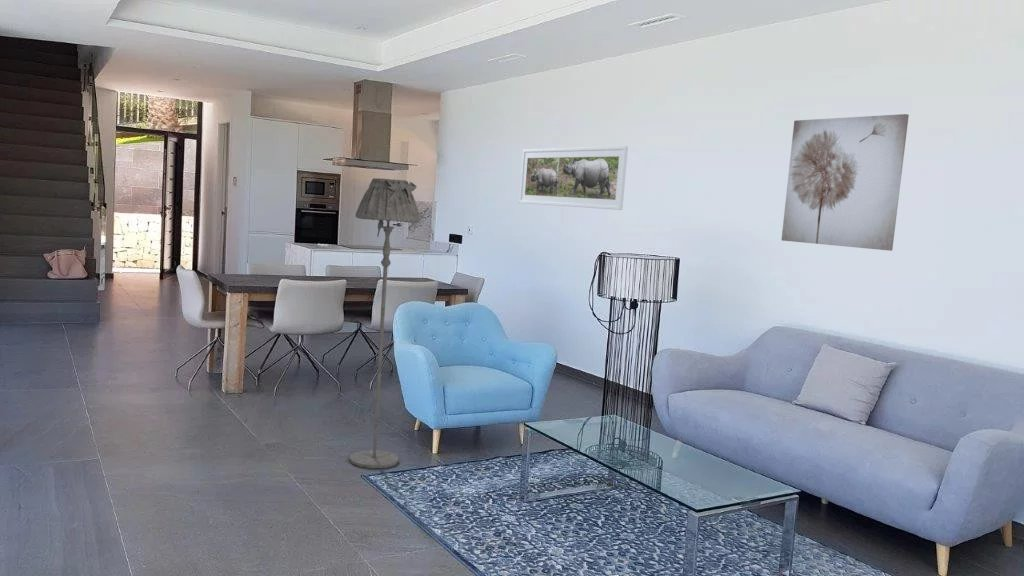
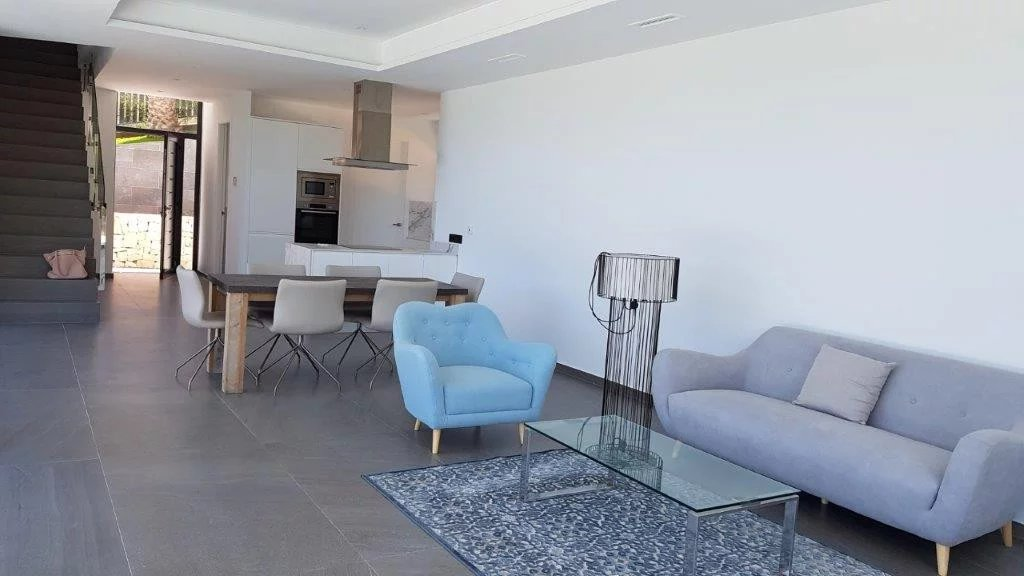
- wall art [781,113,910,252]
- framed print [518,145,629,211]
- floor lamp [348,177,421,469]
